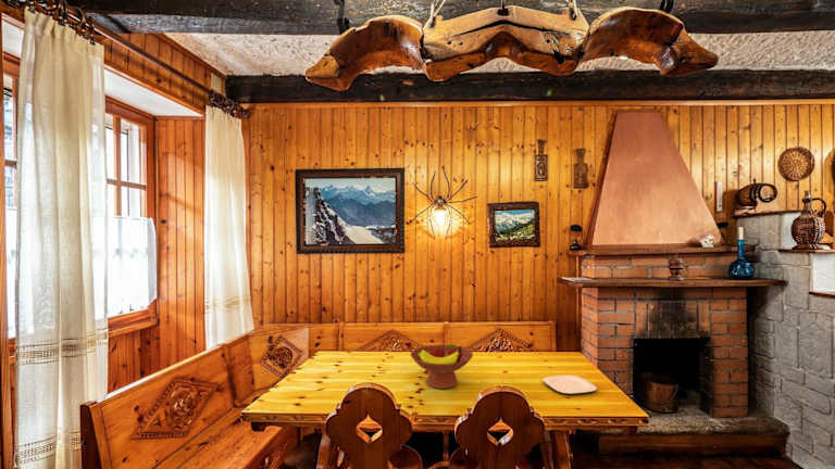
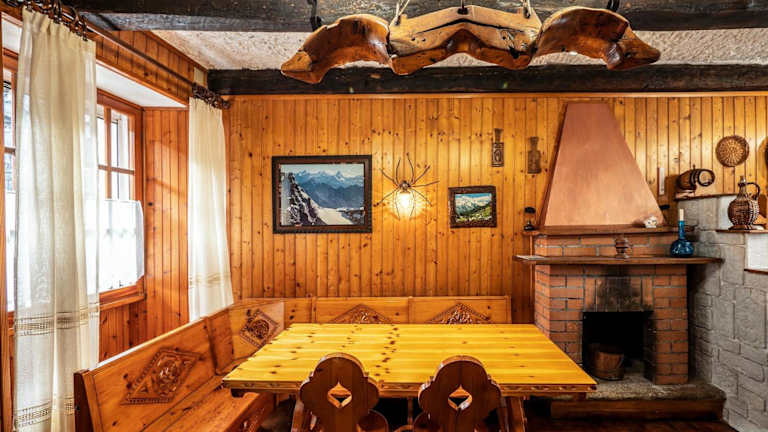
- fruit bowl [410,343,474,390]
- plate [543,373,598,395]
